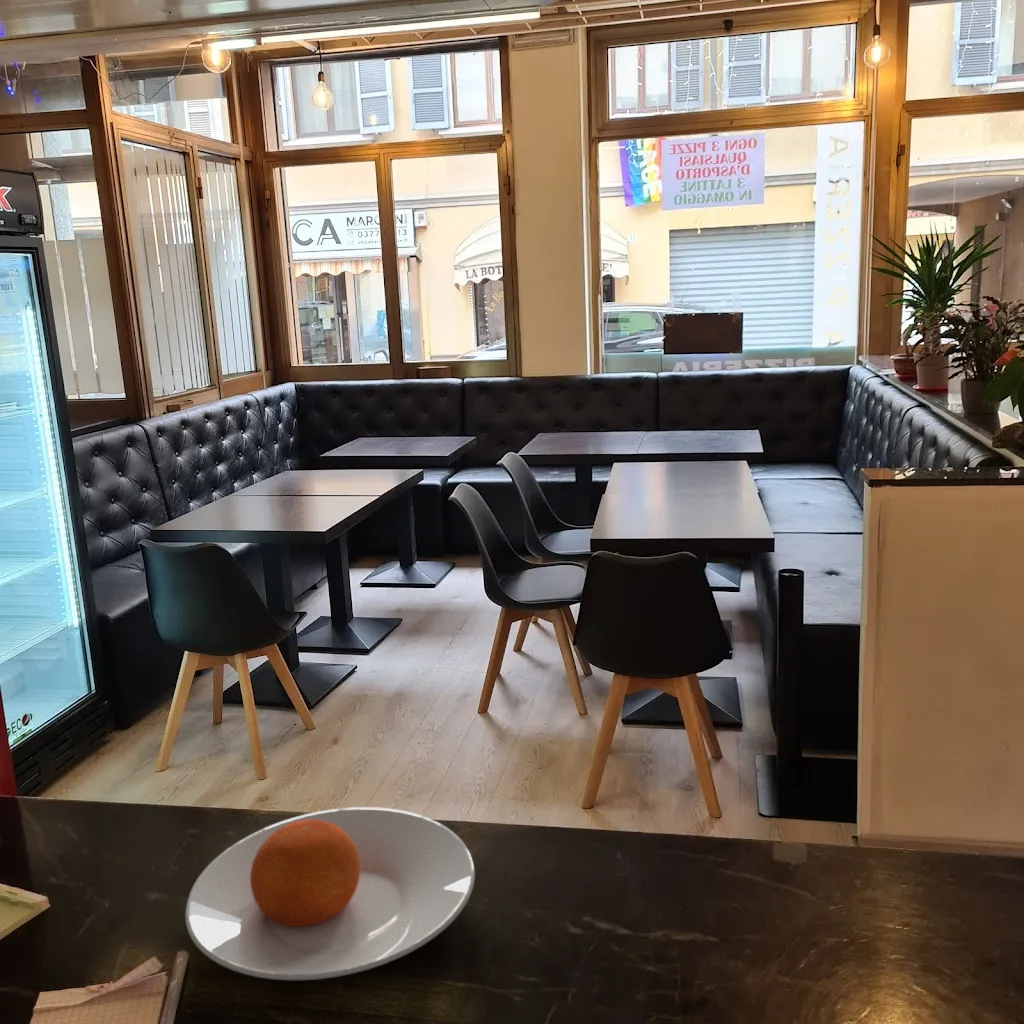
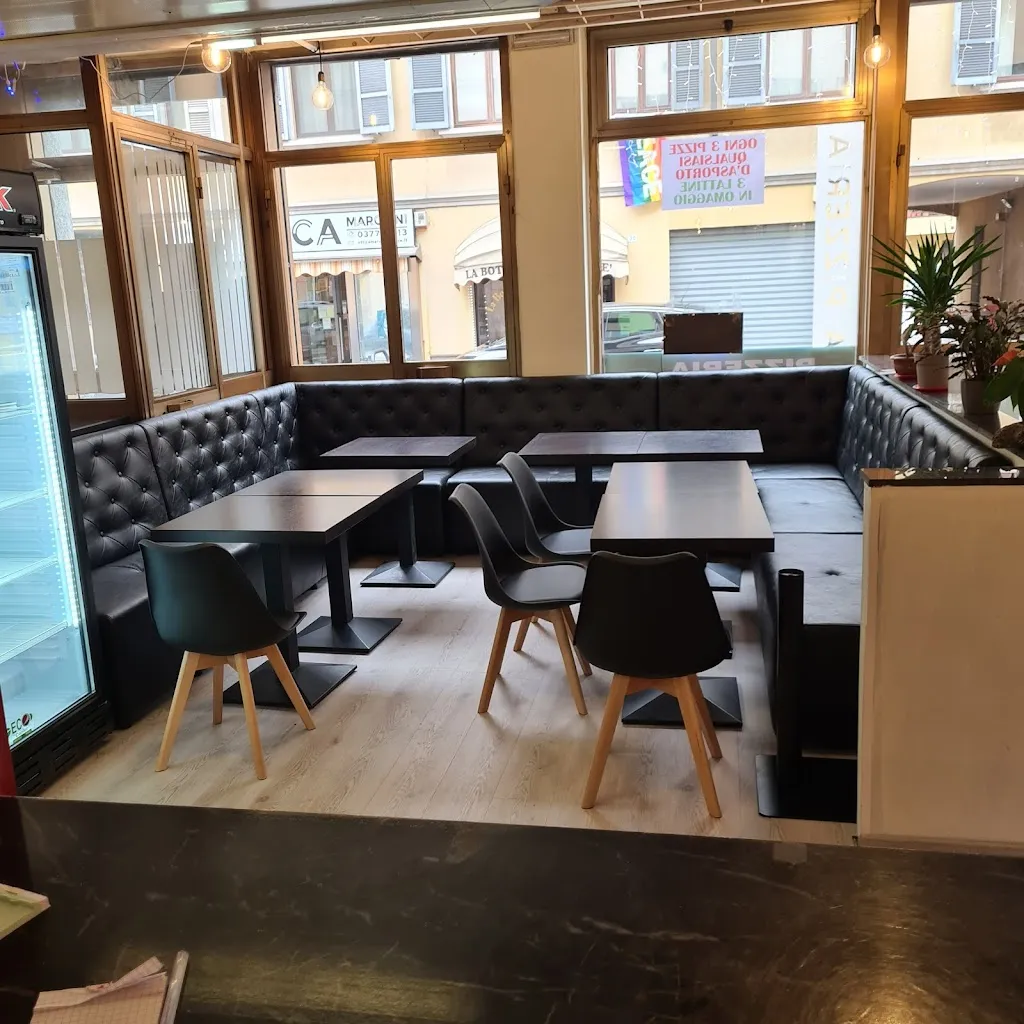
- plate [184,806,476,981]
